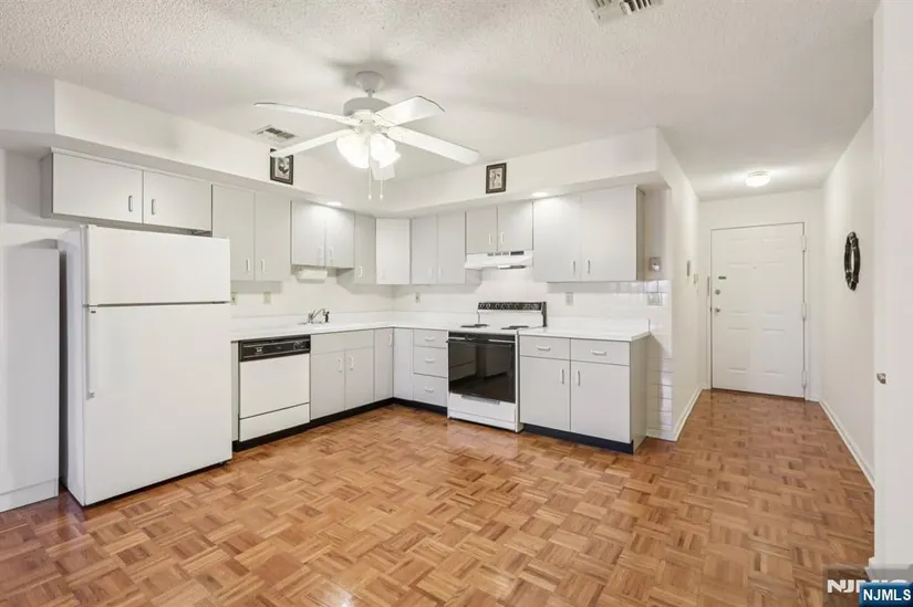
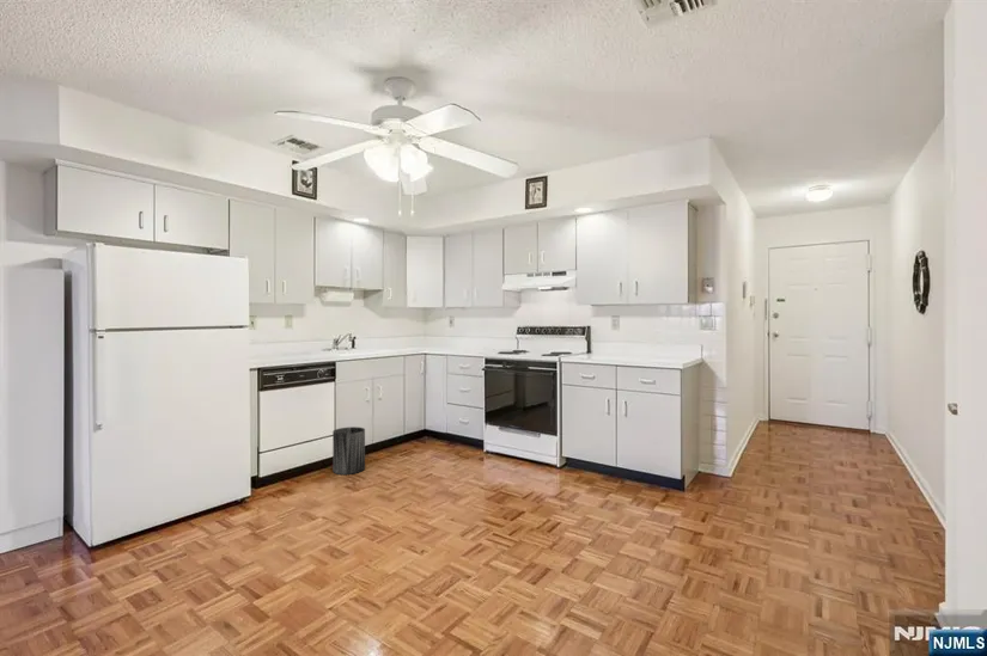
+ trash can [331,425,366,476]
